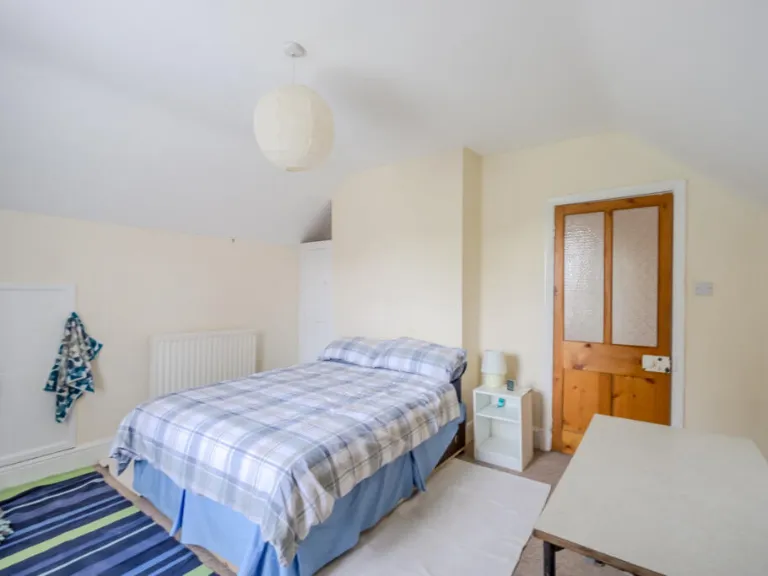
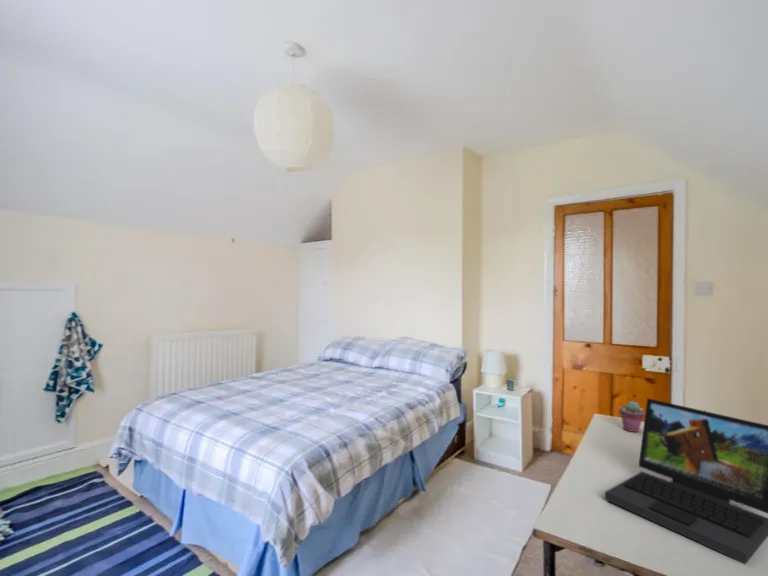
+ potted succulent [618,400,646,433]
+ laptop [604,397,768,565]
